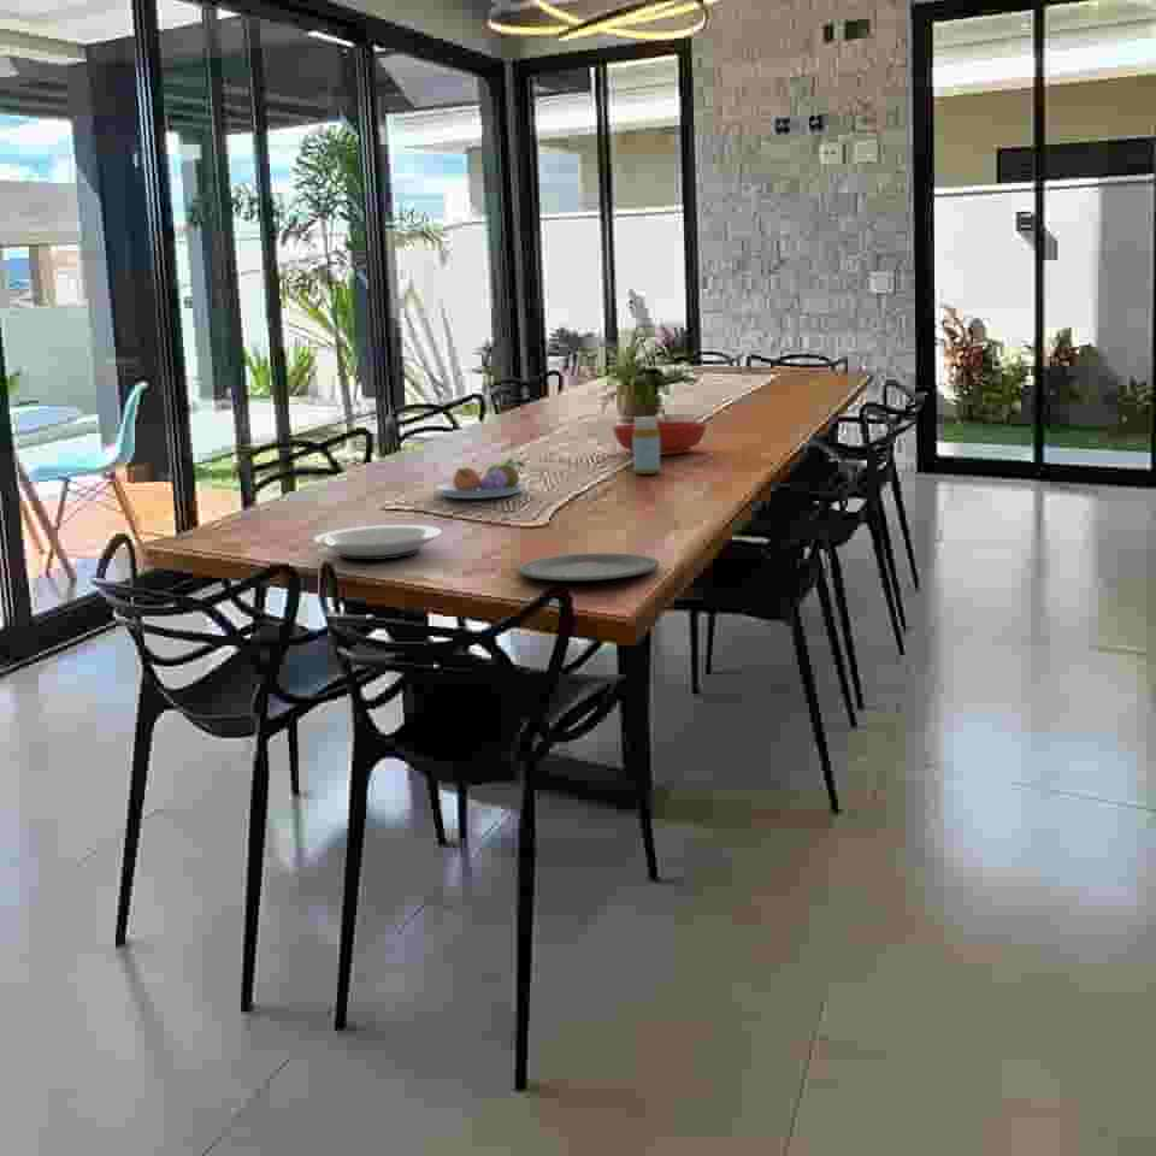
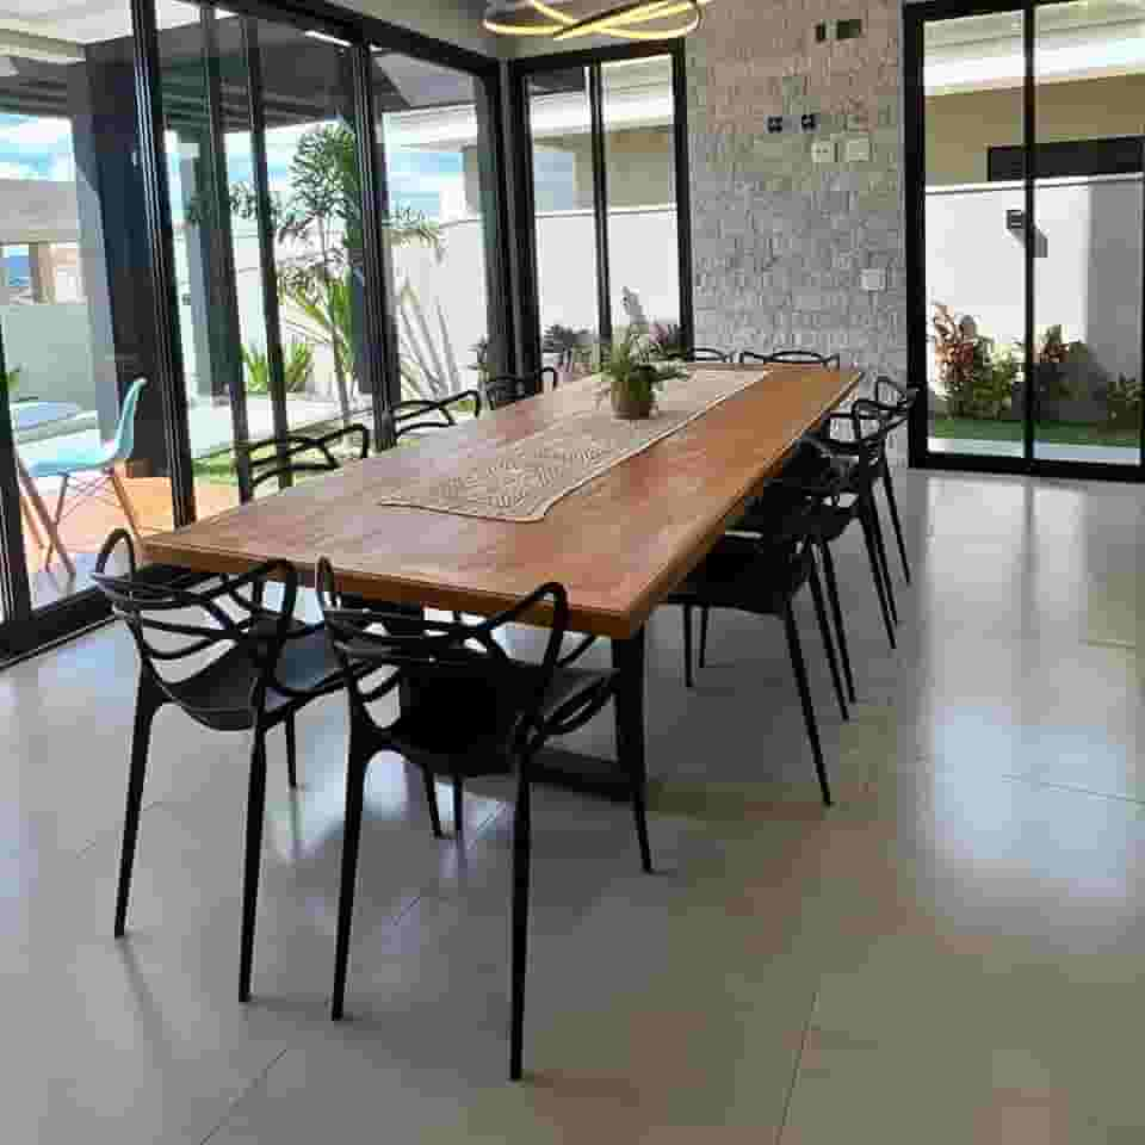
- bottle [632,415,661,476]
- bowl [611,420,708,456]
- plate [313,524,443,561]
- fruit bowl [435,456,526,500]
- plate [515,552,660,582]
